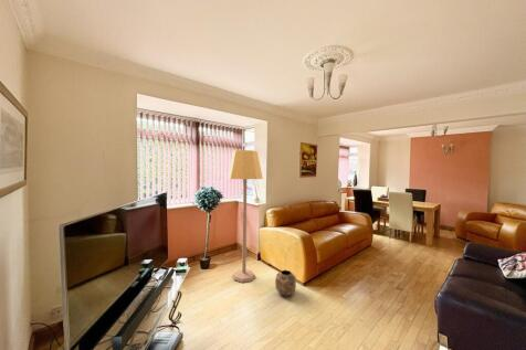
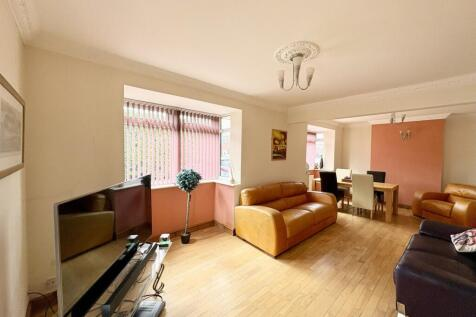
- lamp [227,149,264,284]
- planter [274,269,297,297]
